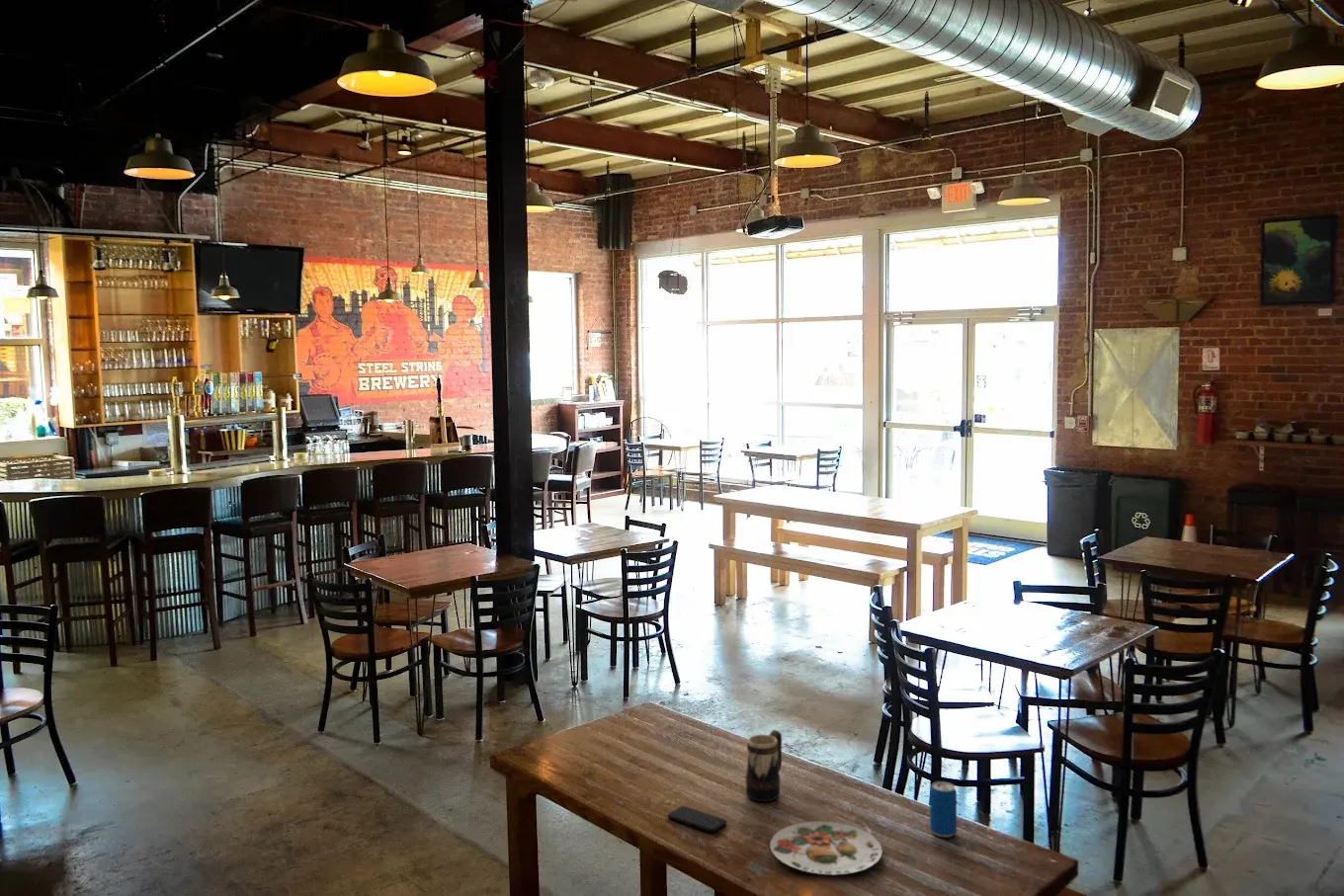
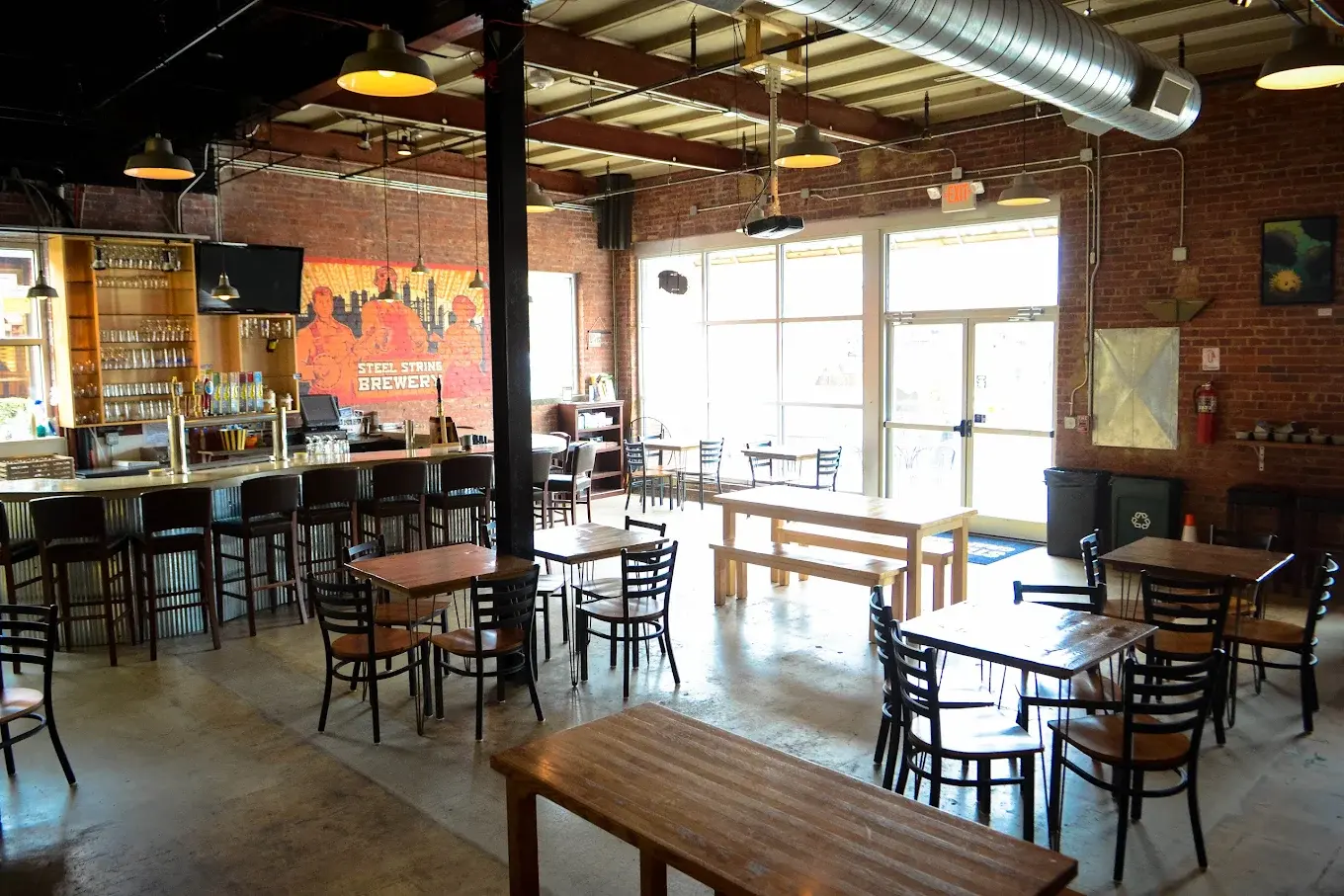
- beer mug [744,729,783,802]
- beverage can [929,780,958,838]
- plate [769,820,883,876]
- smartphone [667,805,728,833]
